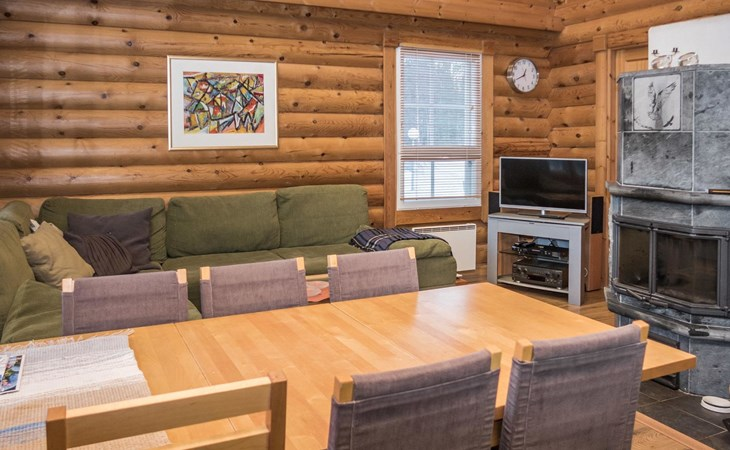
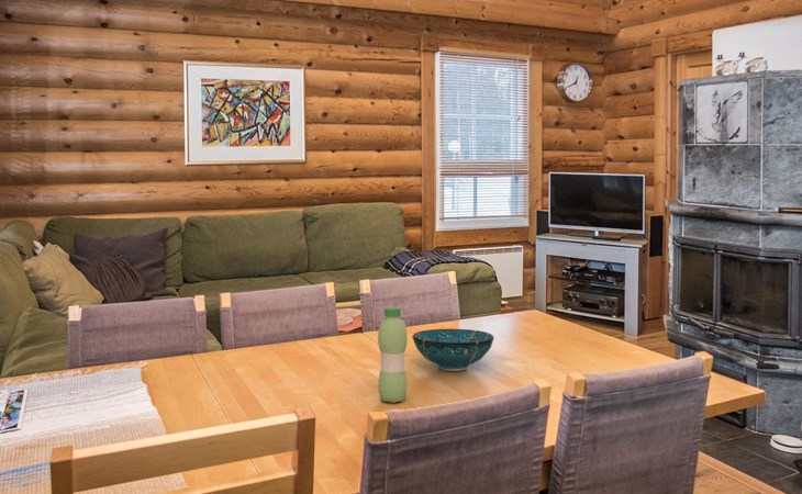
+ water bottle [377,306,409,404]
+ decorative bowl [411,328,494,372]
